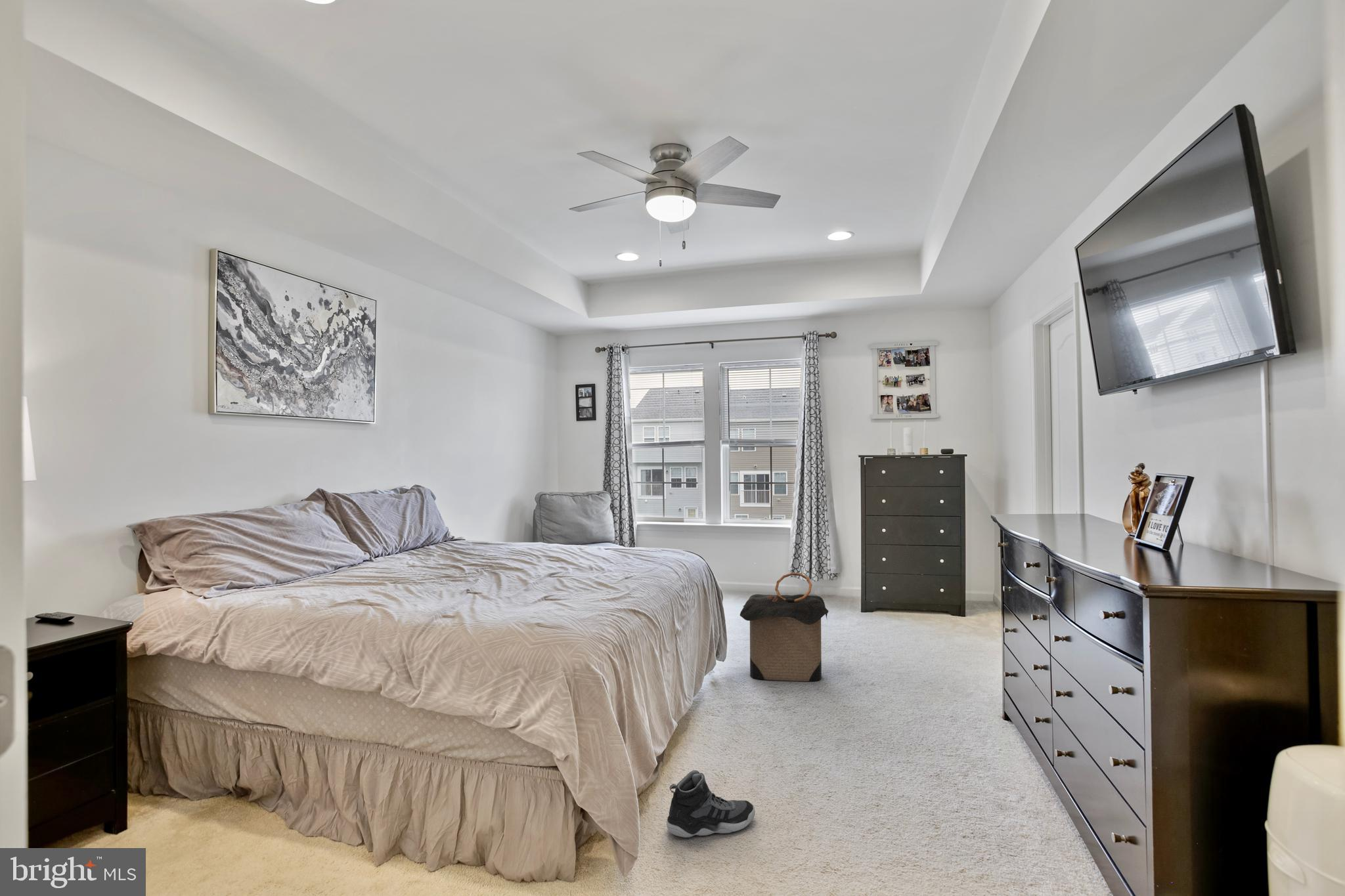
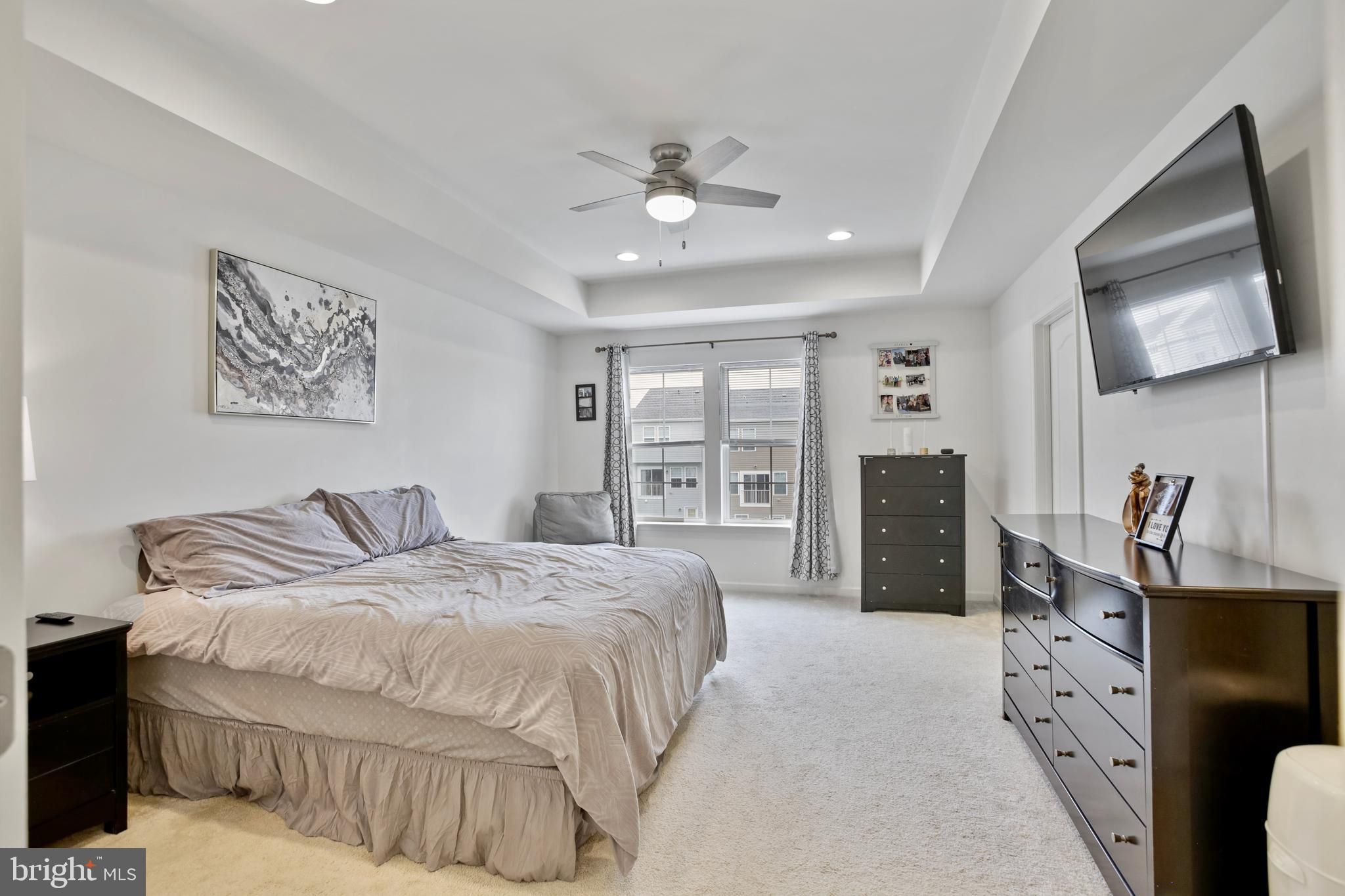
- laundry hamper [739,572,829,682]
- sneaker [666,769,756,838]
